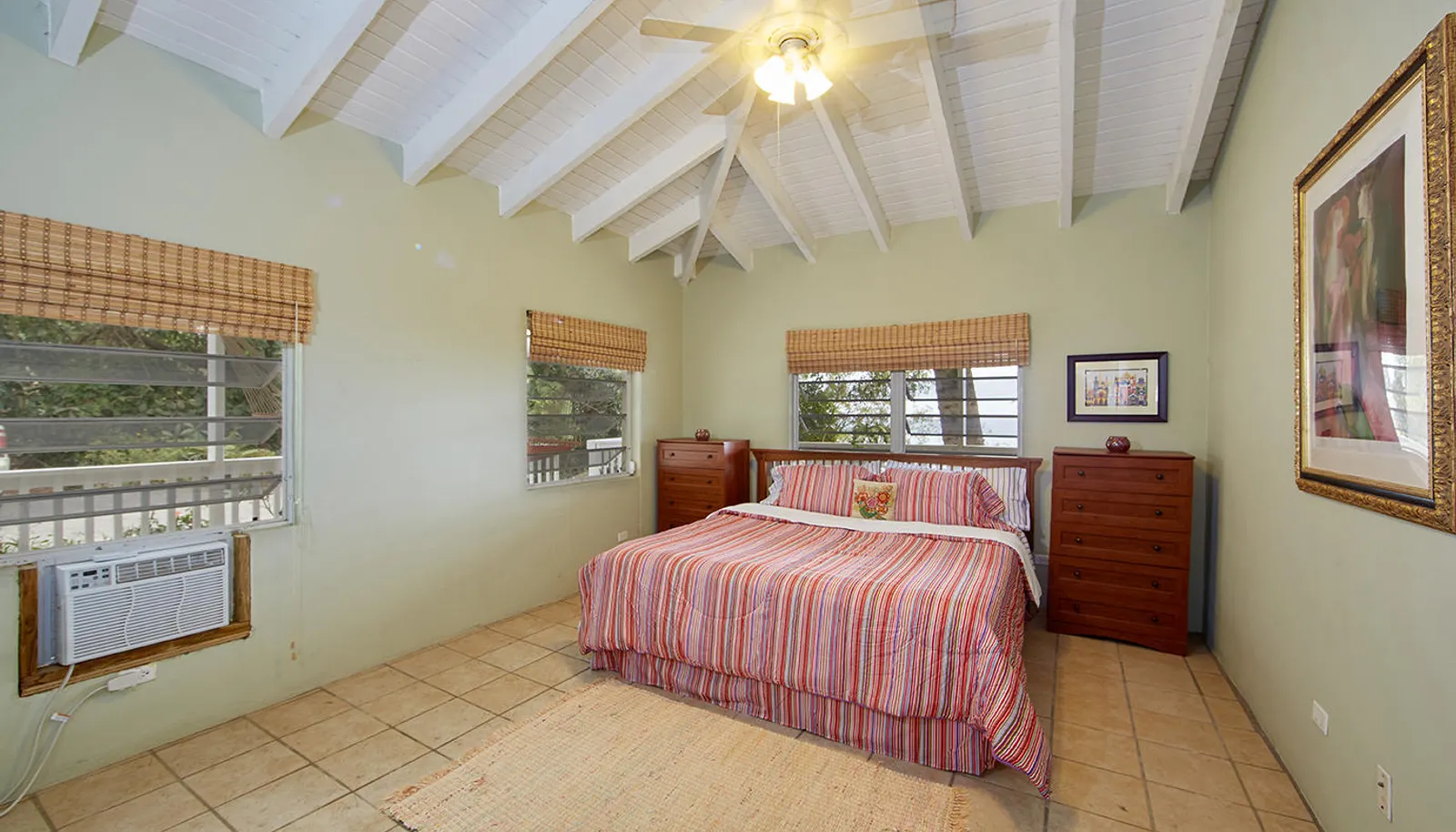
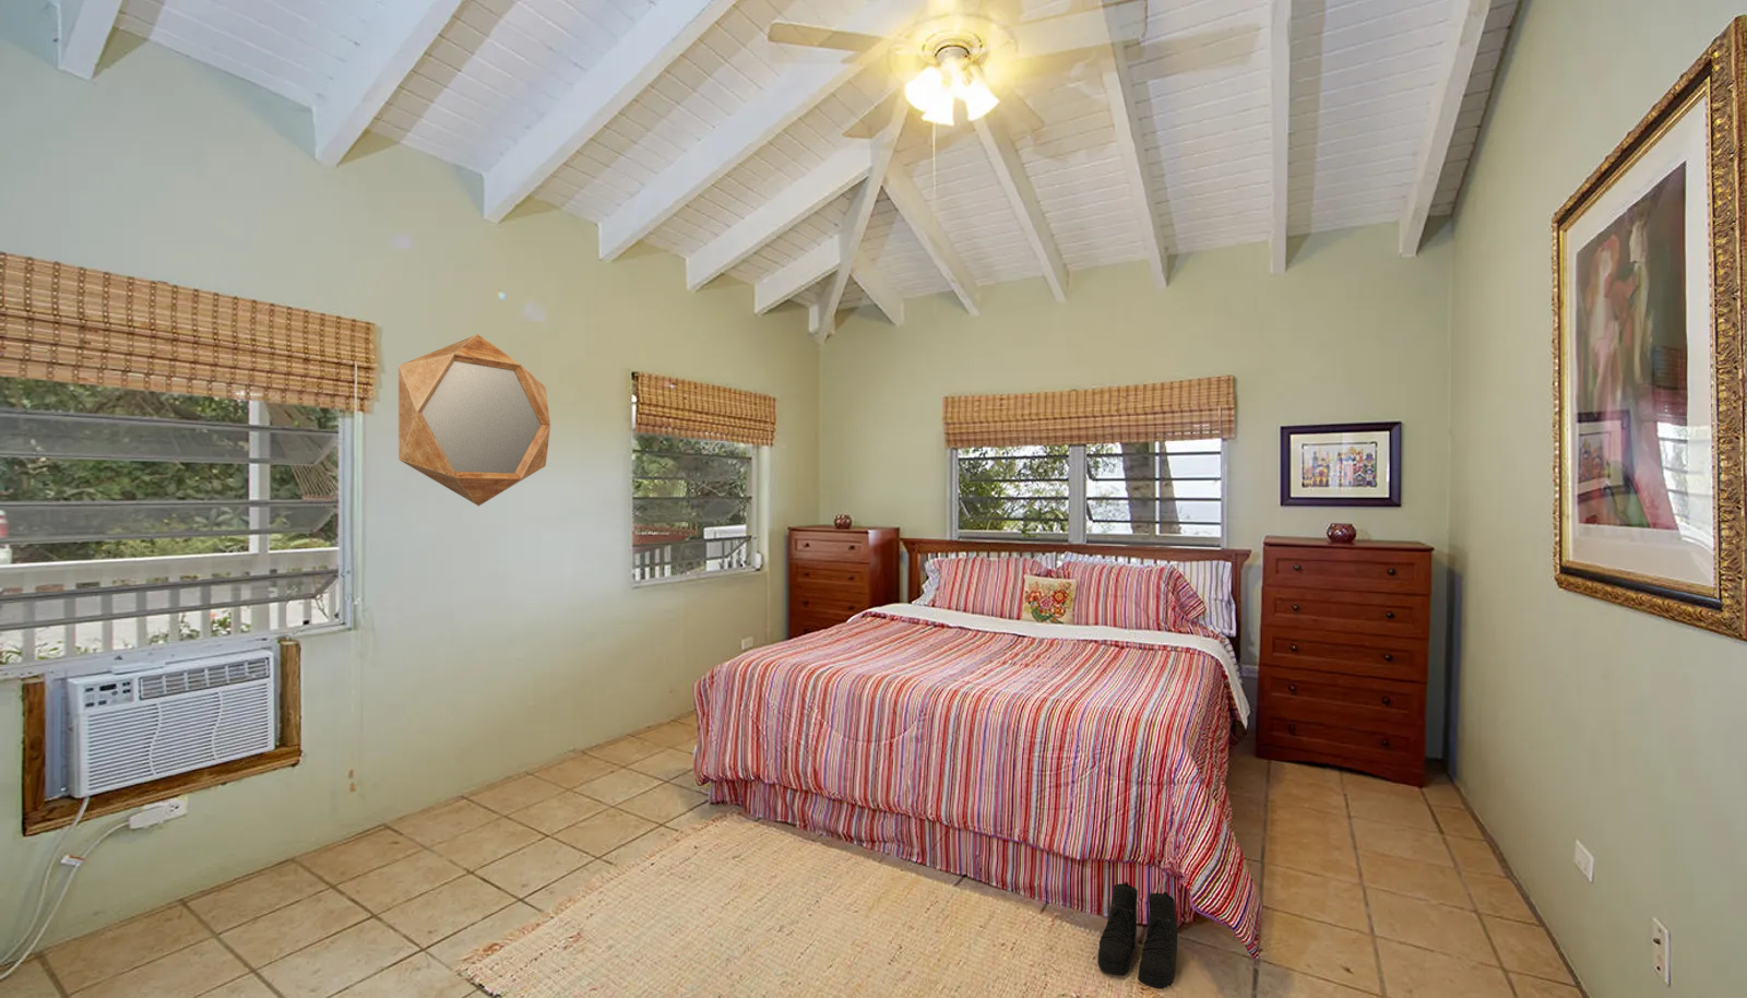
+ boots [1098,882,1178,991]
+ home mirror [397,333,552,506]
